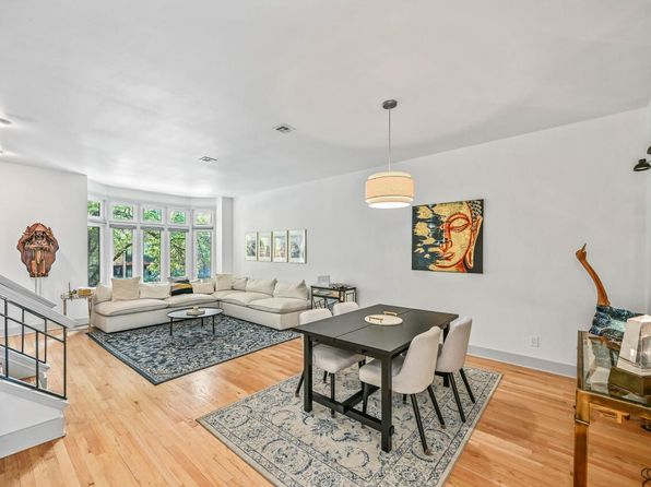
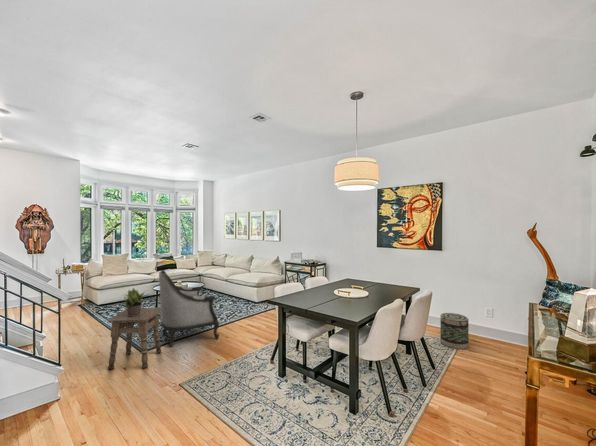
+ side table [107,307,162,371]
+ basket [439,312,470,350]
+ potted plant [123,286,149,316]
+ armchair [158,269,220,348]
